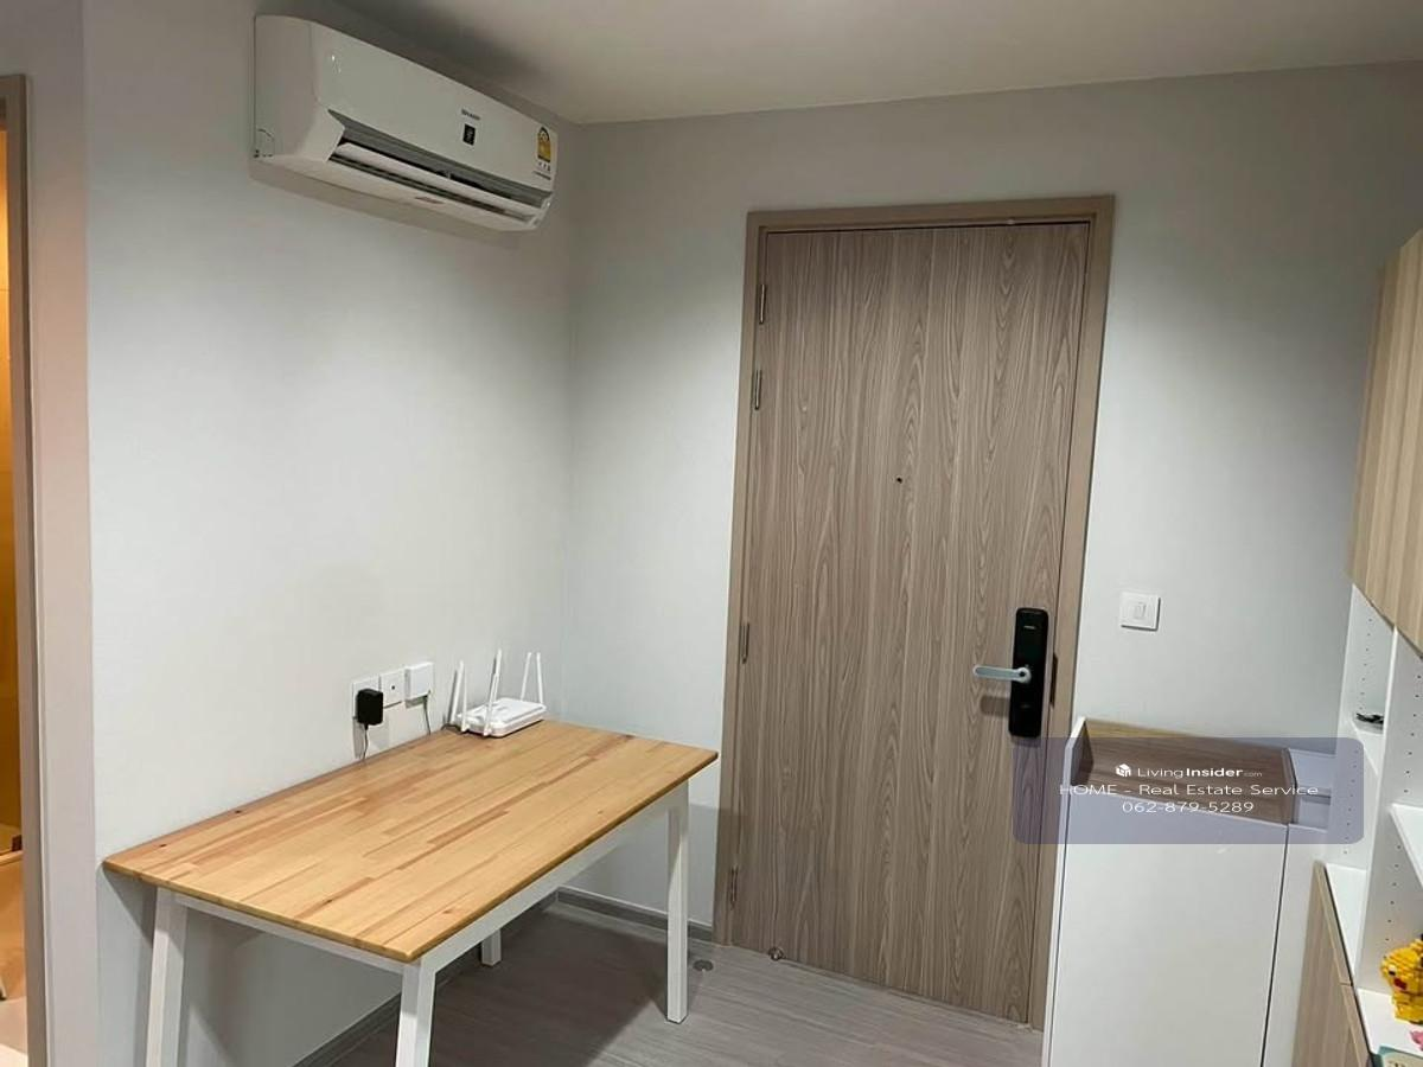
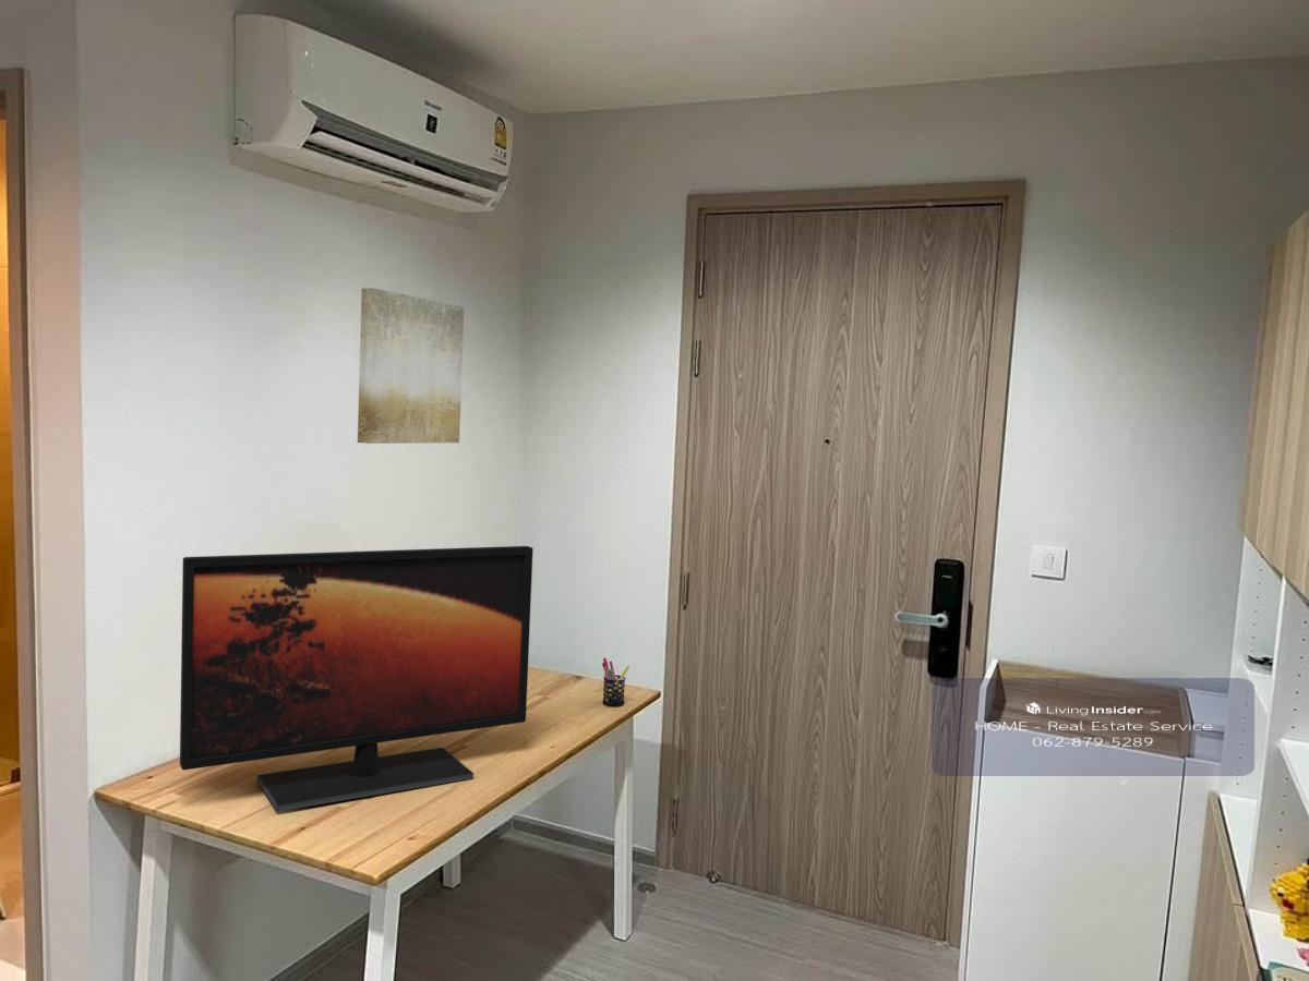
+ pen holder [601,657,631,707]
+ monitor [179,545,533,812]
+ wall art [357,287,465,445]
